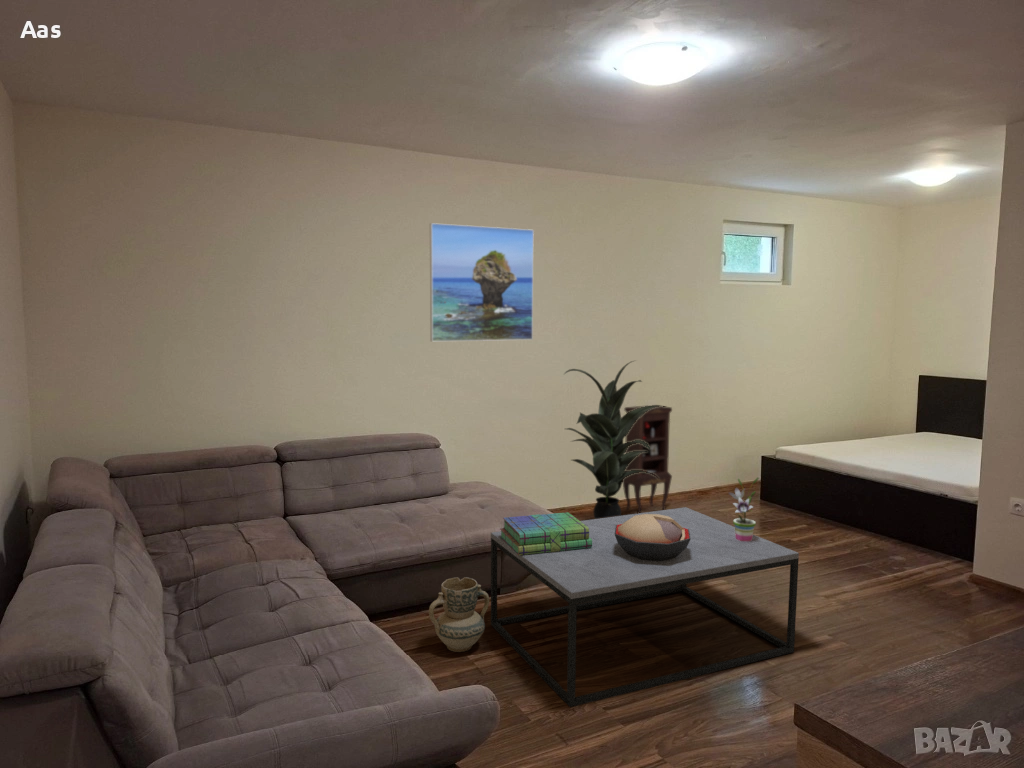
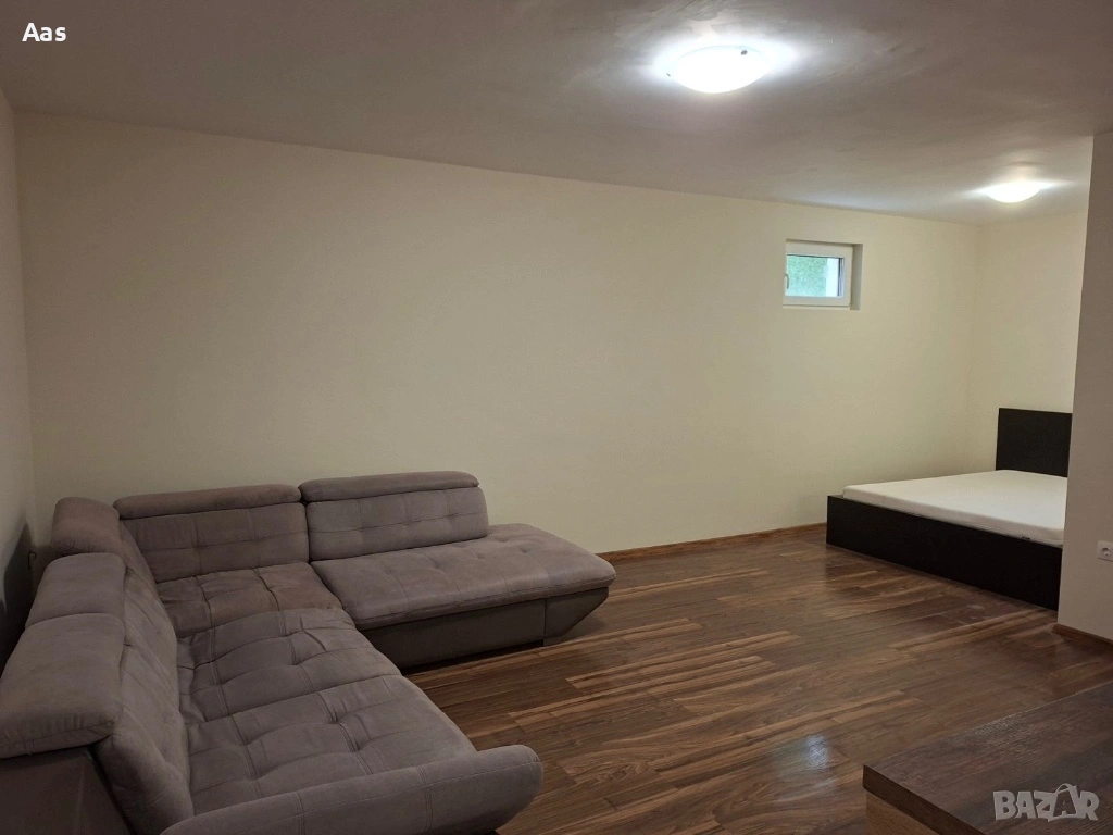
- coffee table [490,506,800,708]
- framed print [429,222,535,342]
- potted plant [728,476,760,541]
- ceramic jug [428,576,490,653]
- stack of books [499,511,592,555]
- cabinet [622,404,673,514]
- indoor plant [562,359,667,519]
- decorative bowl [615,514,691,561]
